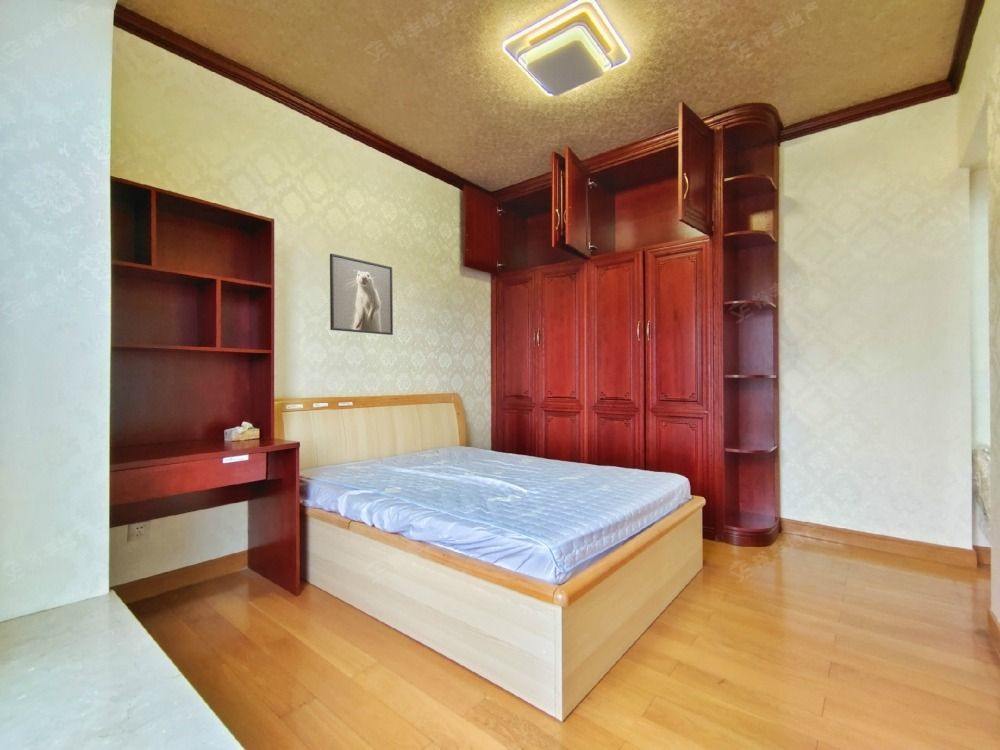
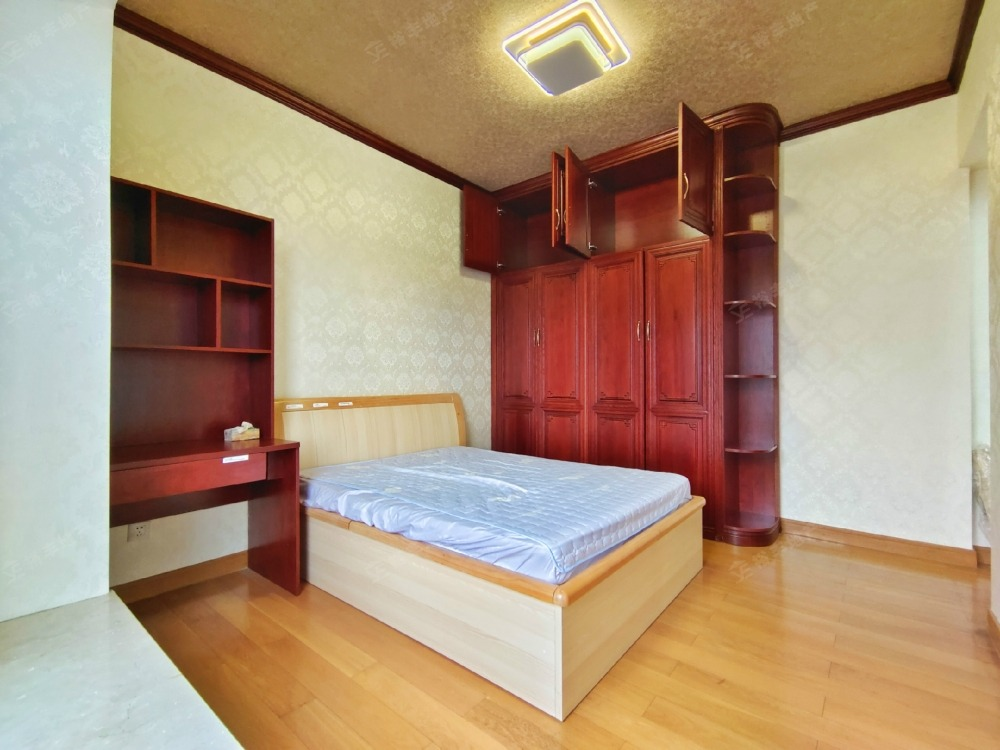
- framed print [329,252,394,336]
